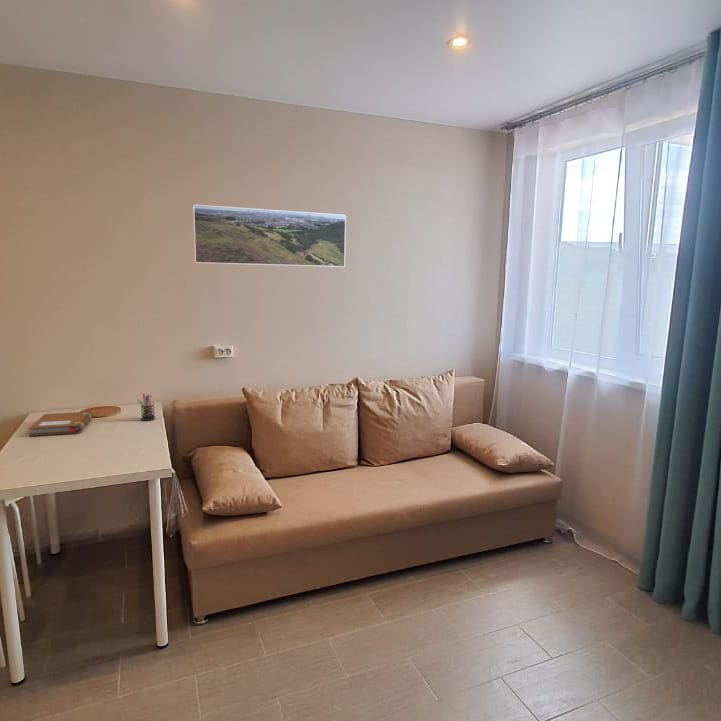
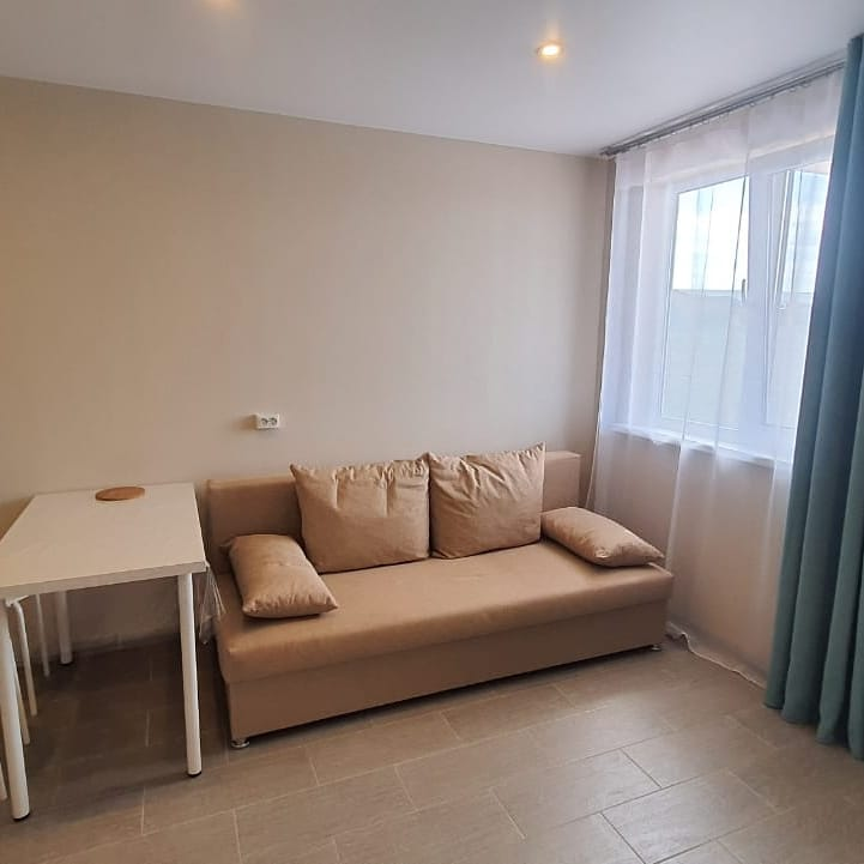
- pen holder [137,392,156,422]
- notebook [27,411,93,437]
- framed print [192,203,347,268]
